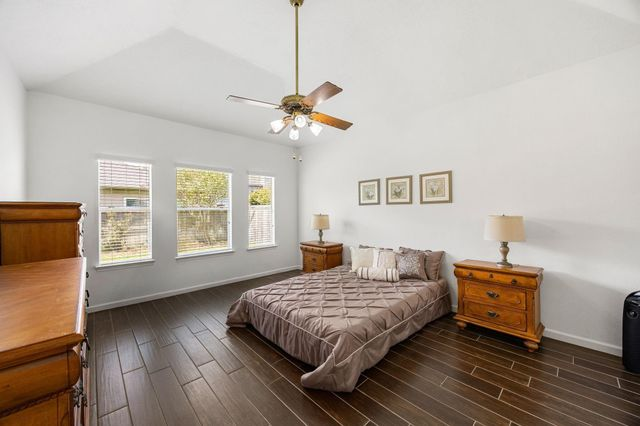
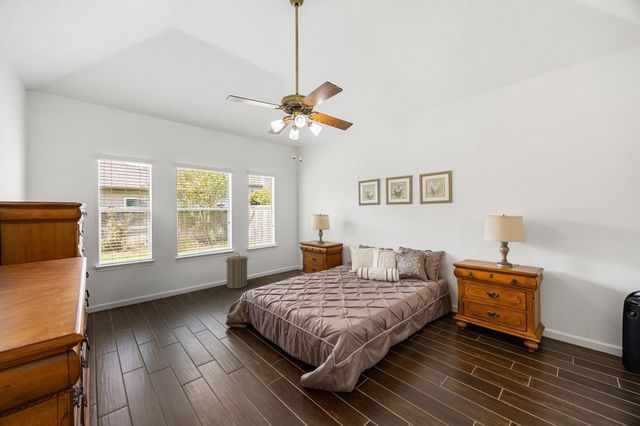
+ laundry hamper [224,252,249,289]
